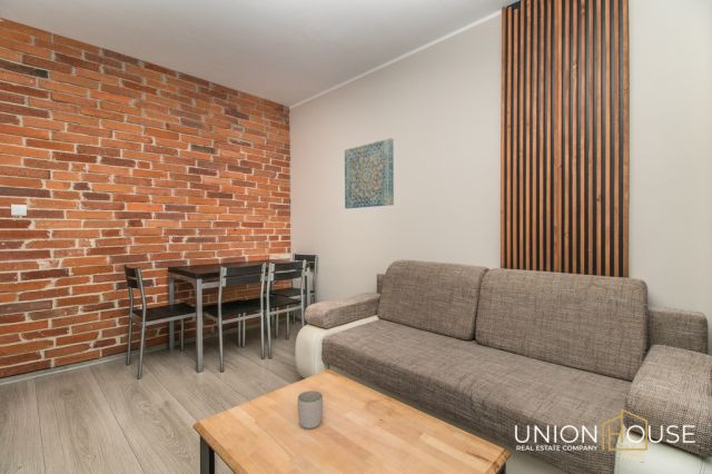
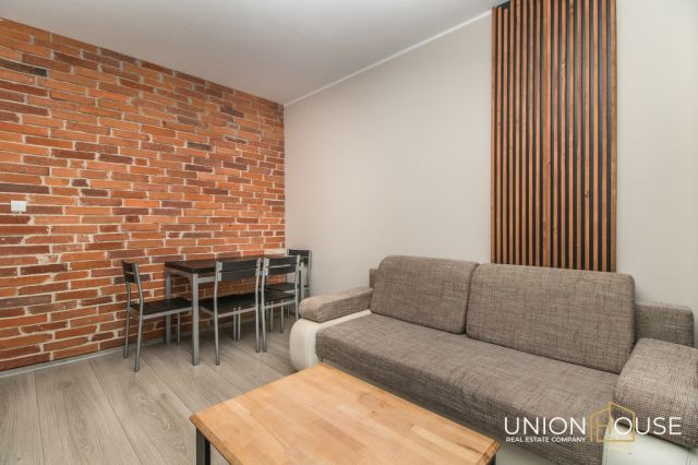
- mug [297,389,324,429]
- wall art [344,137,395,210]
